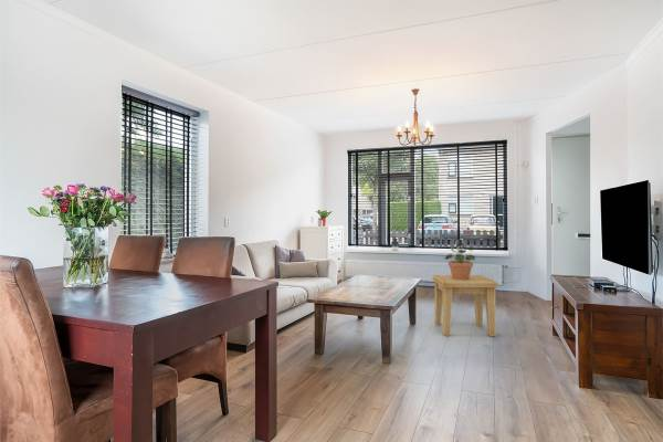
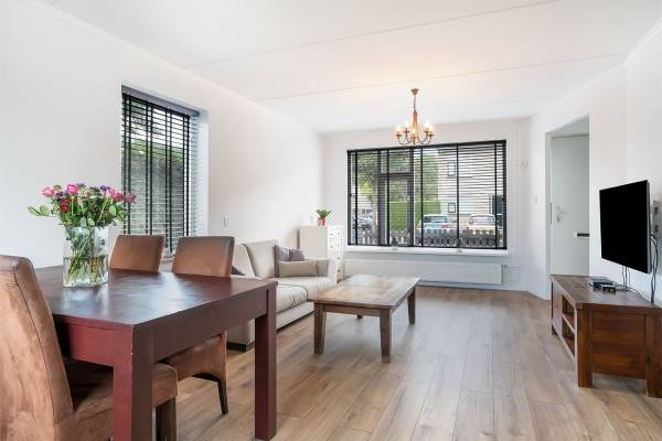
- side table [431,274,499,337]
- potted plant [443,244,477,280]
